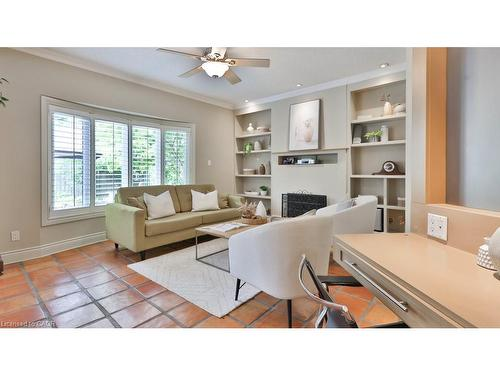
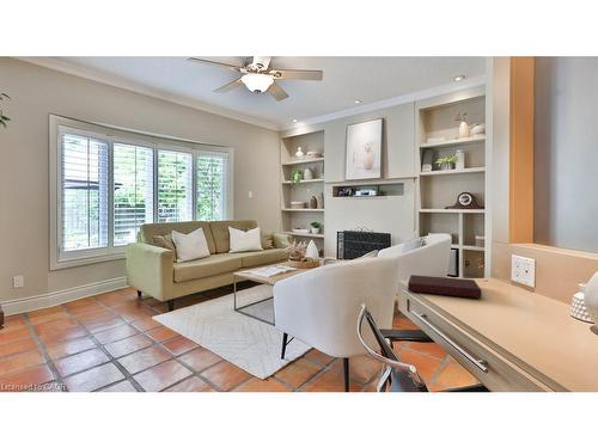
+ notebook [407,274,482,299]
